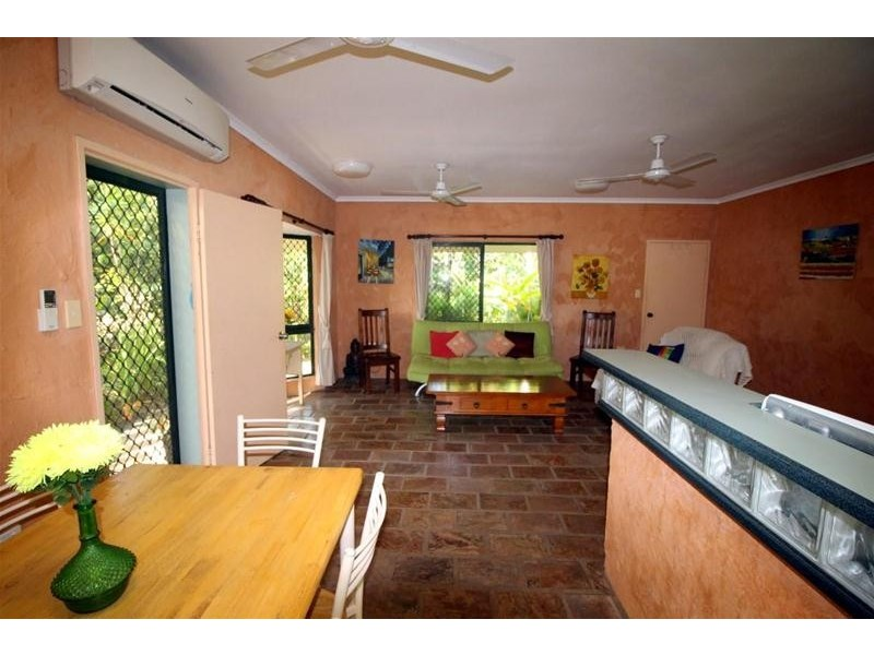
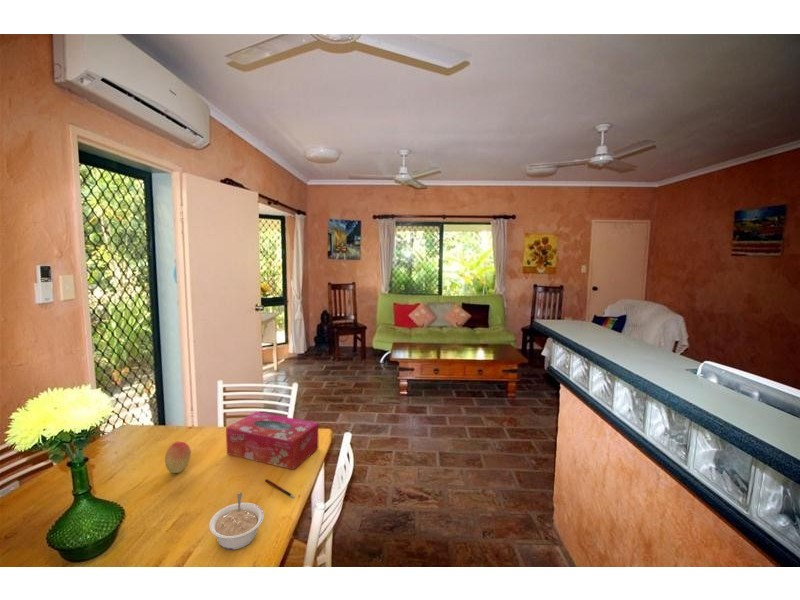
+ pen [264,478,296,499]
+ legume [208,492,265,551]
+ fruit [164,441,192,474]
+ tissue box [225,411,319,471]
